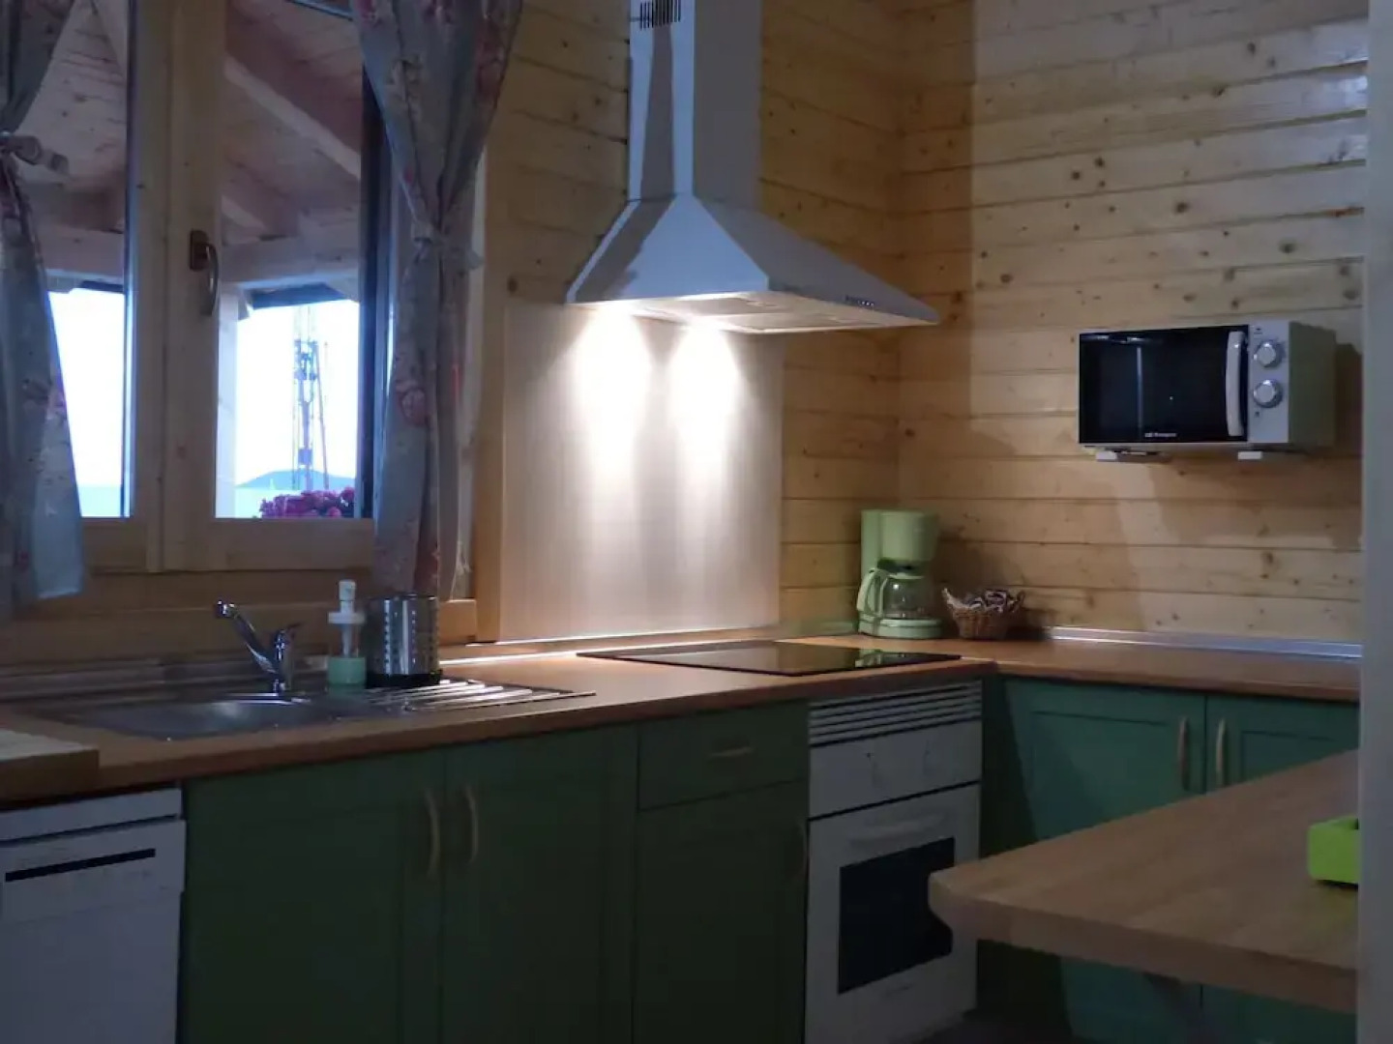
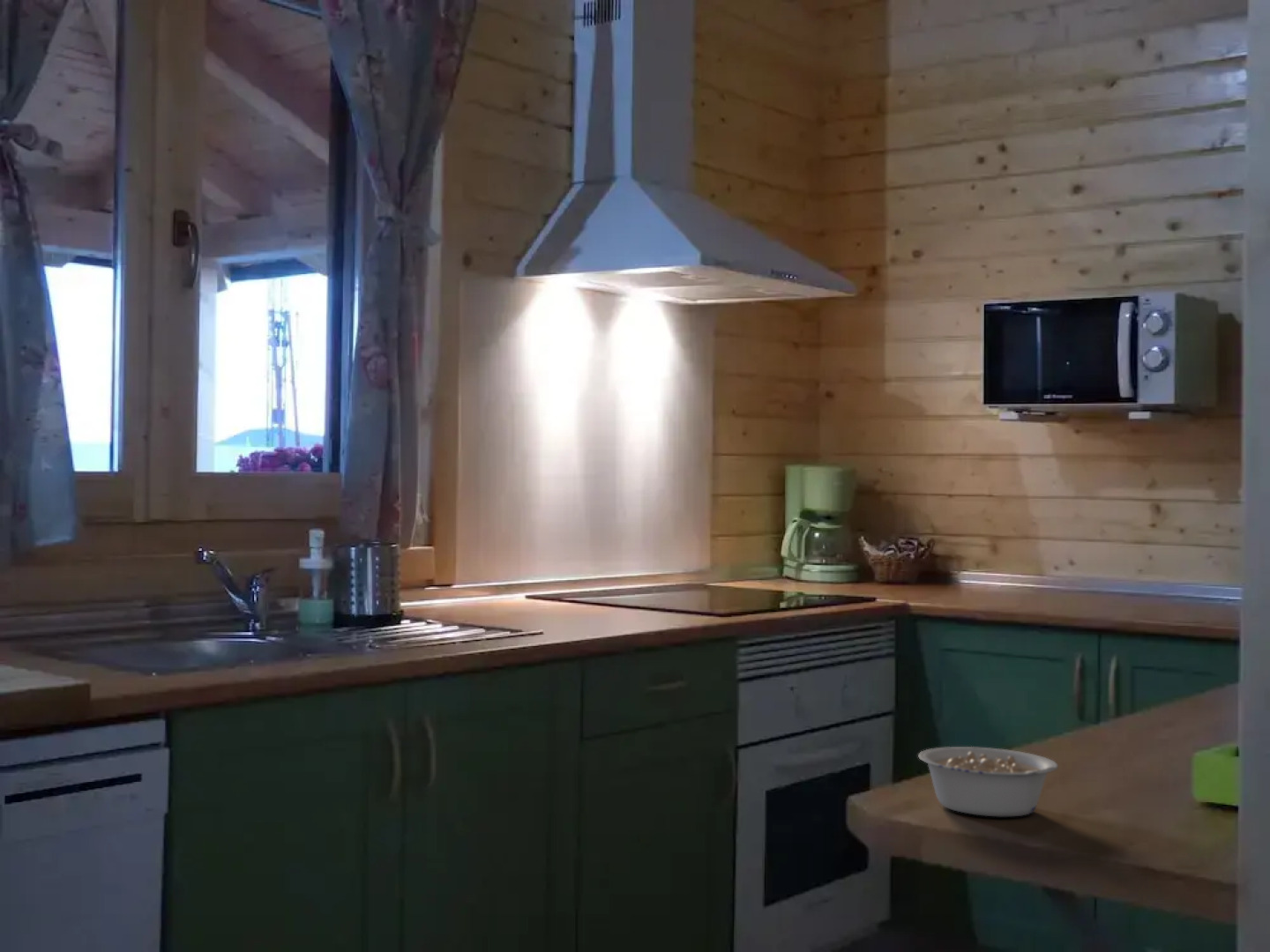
+ legume [917,746,1059,817]
